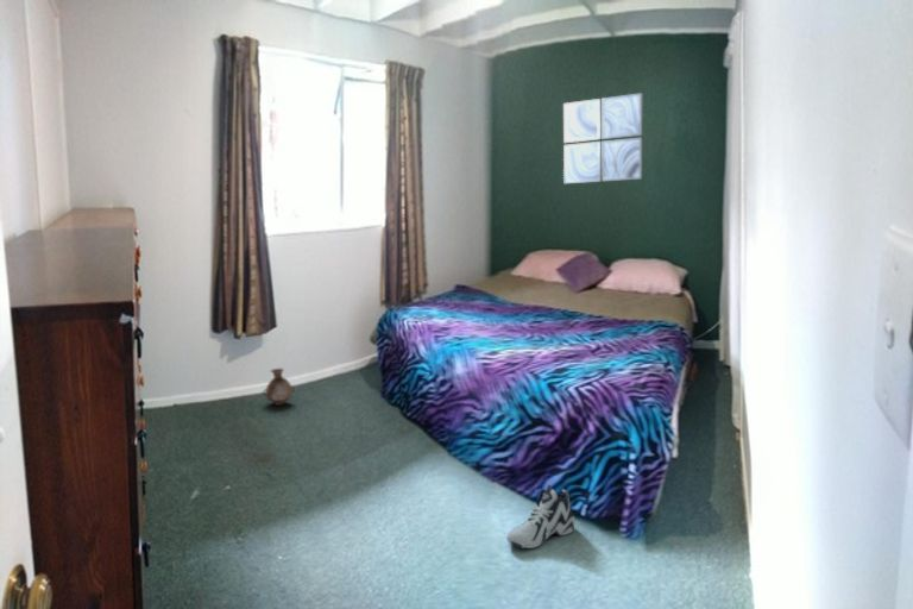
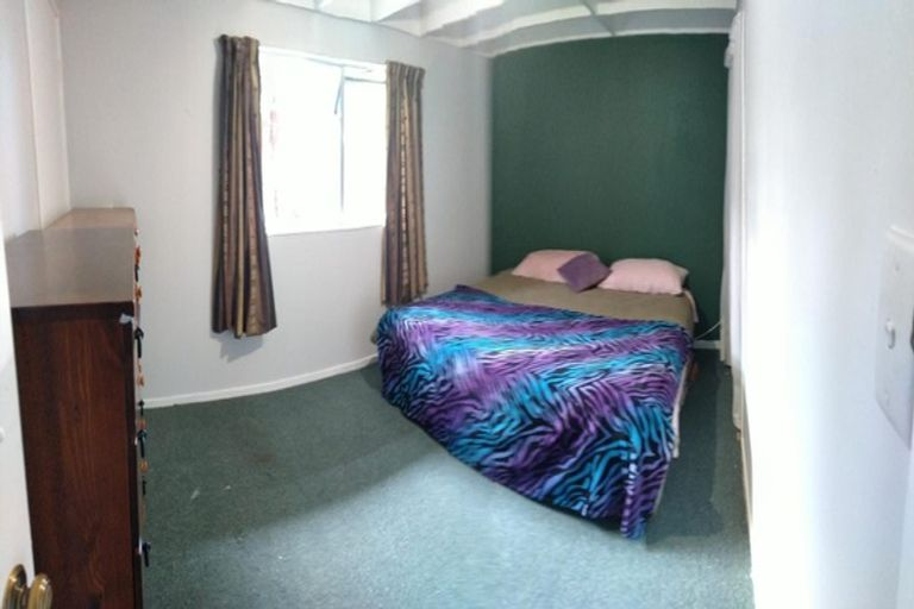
- wall art [562,92,644,186]
- sneaker [505,483,575,550]
- vase [262,368,296,407]
